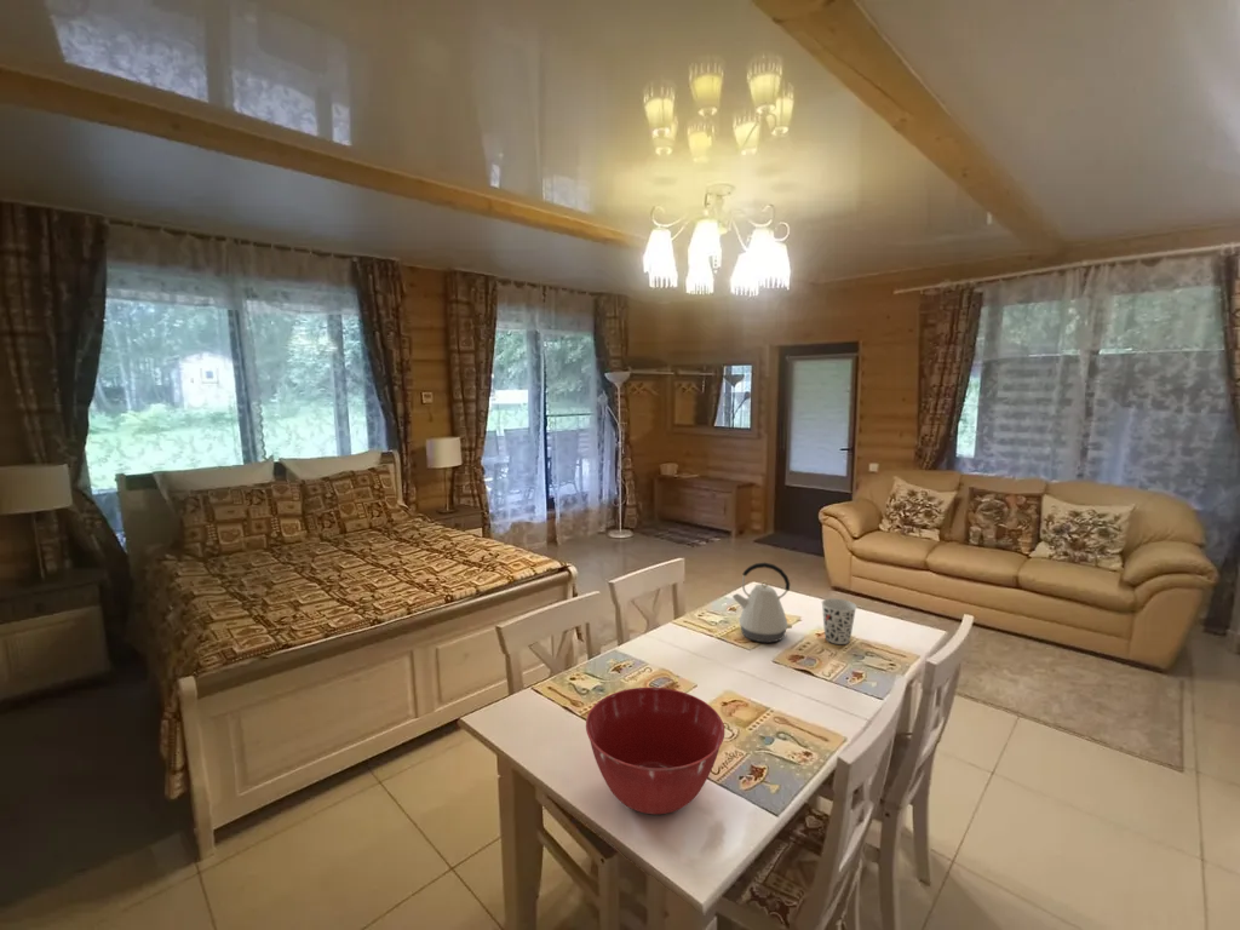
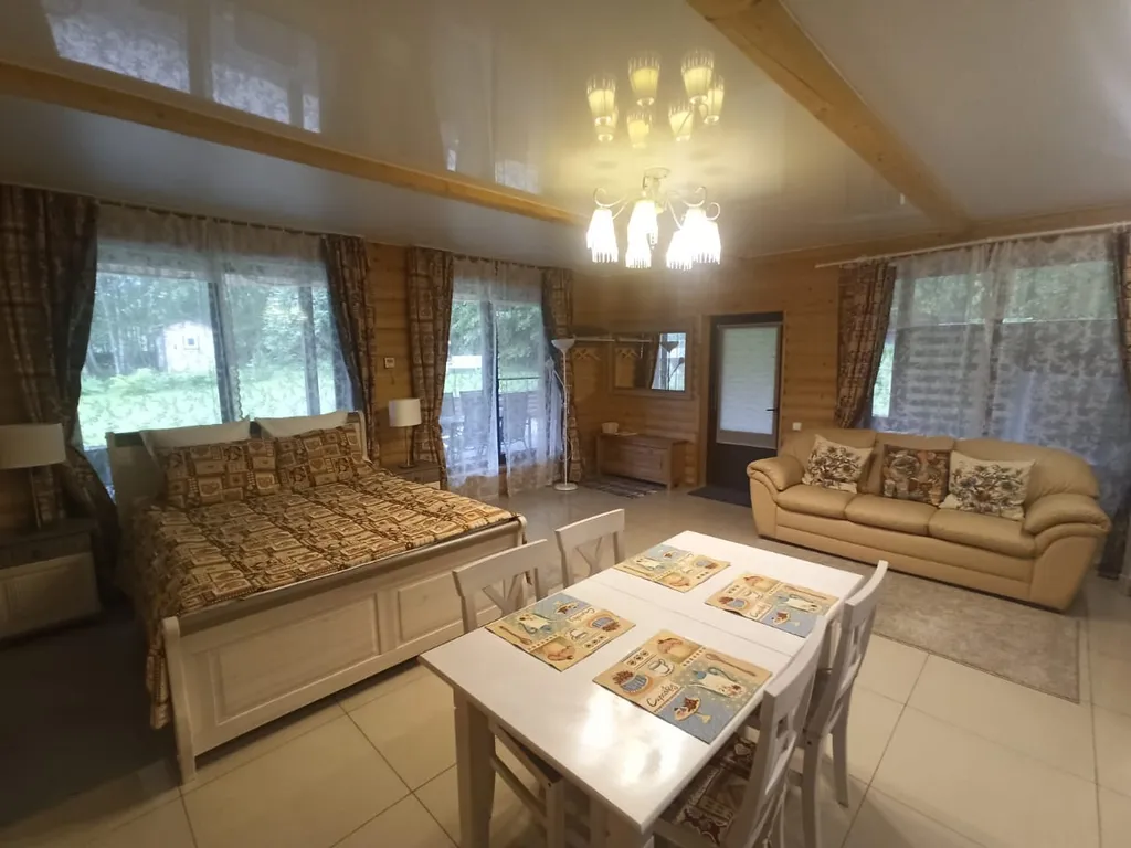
- mixing bowl [585,687,725,815]
- cup [821,597,857,645]
- kettle [731,562,793,643]
